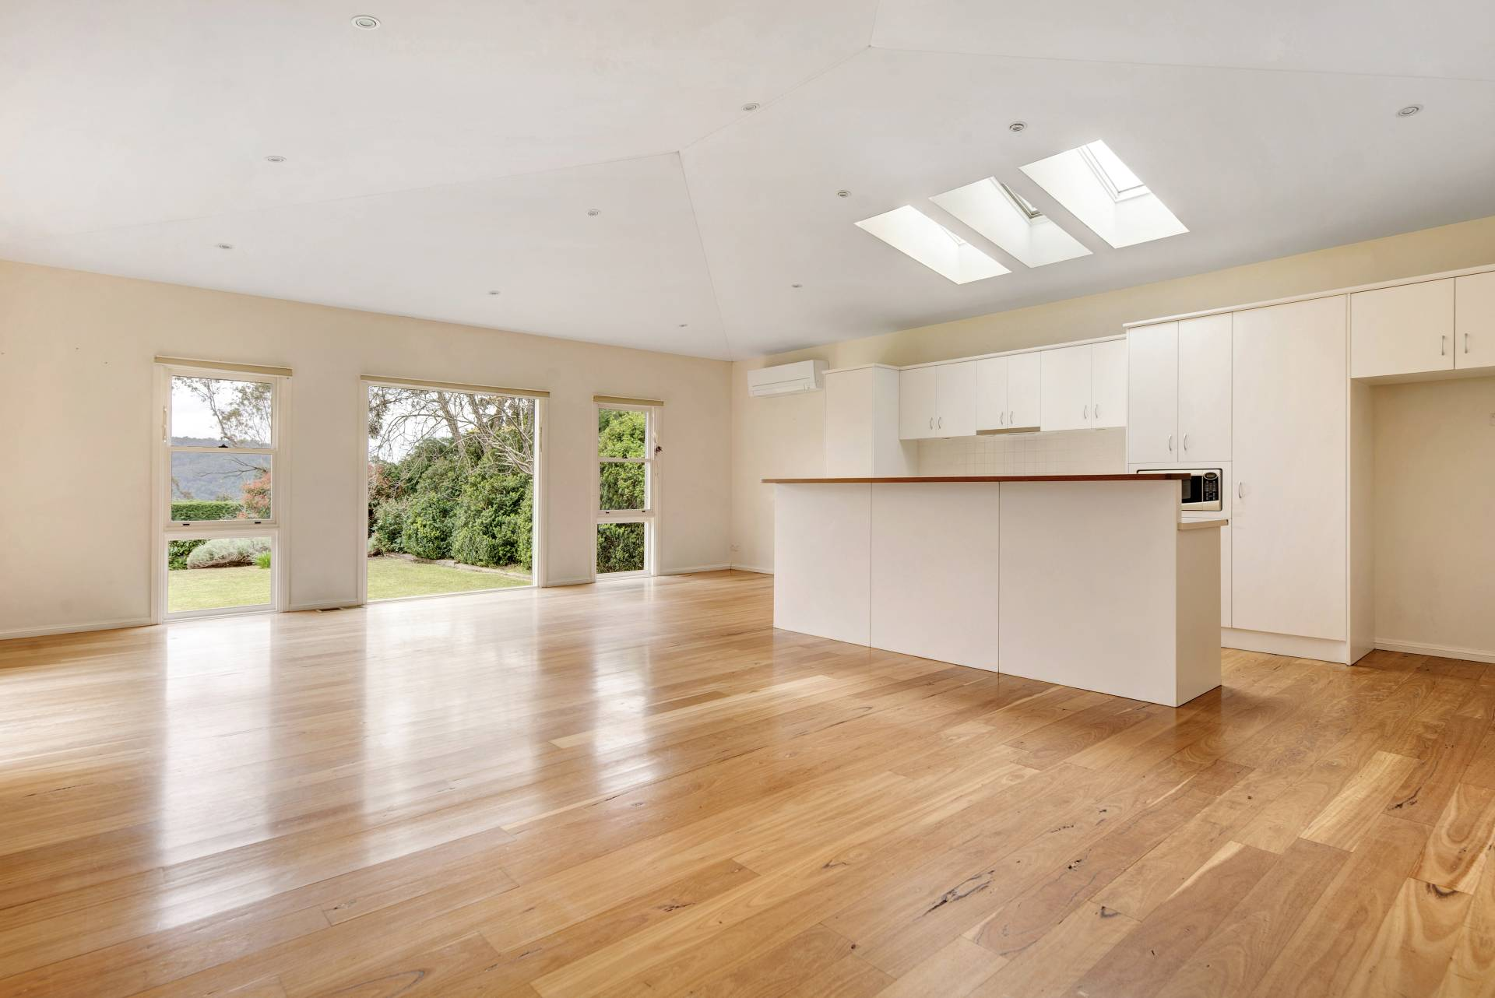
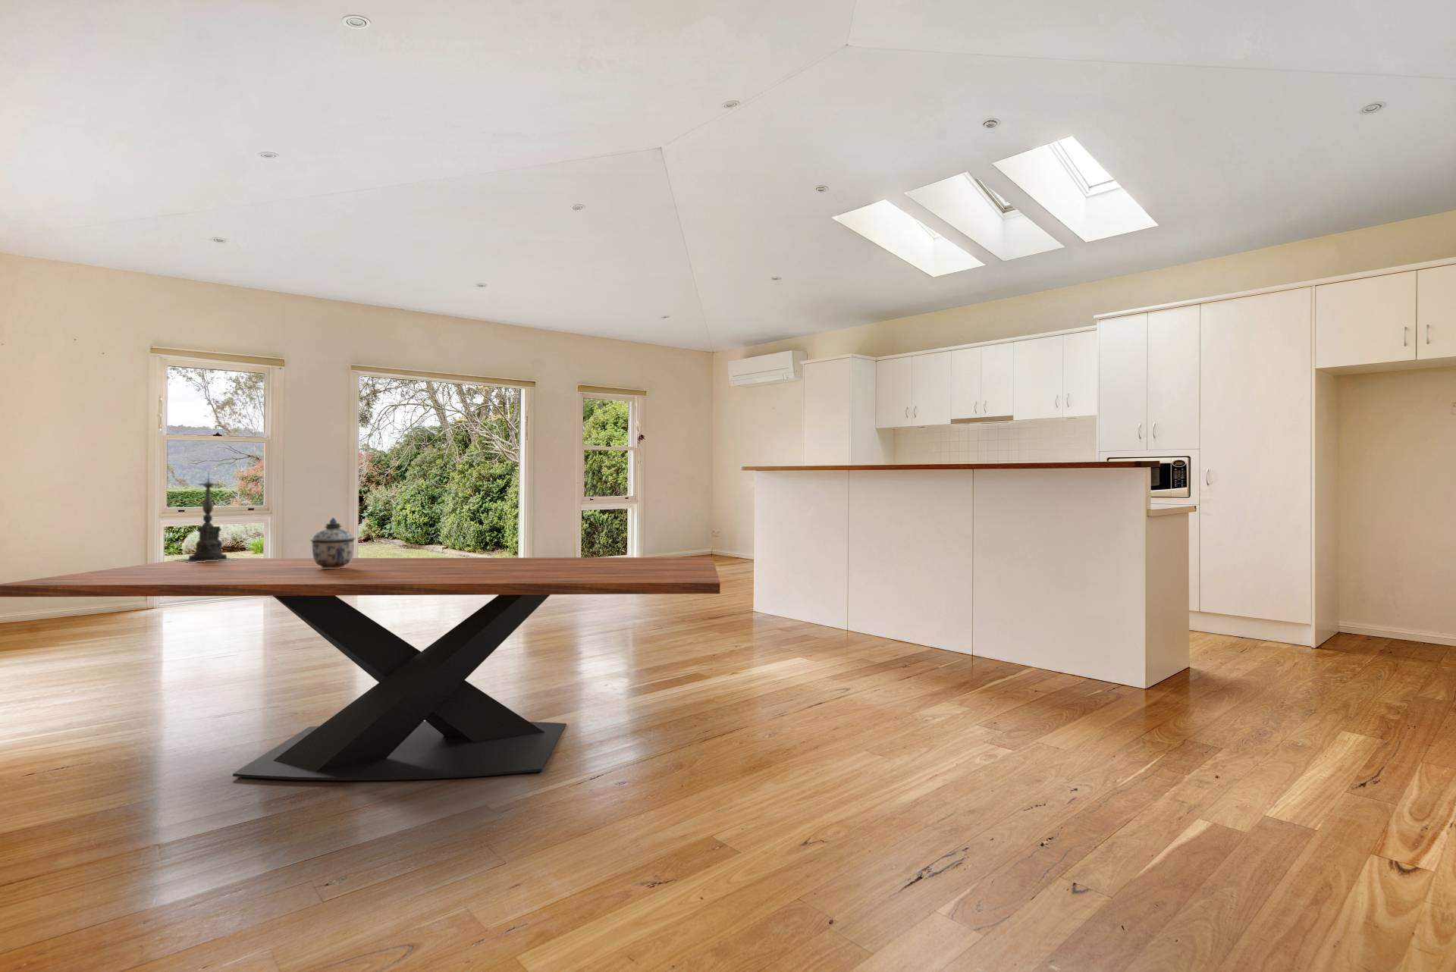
+ dining table [0,557,721,781]
+ lidded jar [308,516,357,568]
+ candle holder [175,470,237,563]
